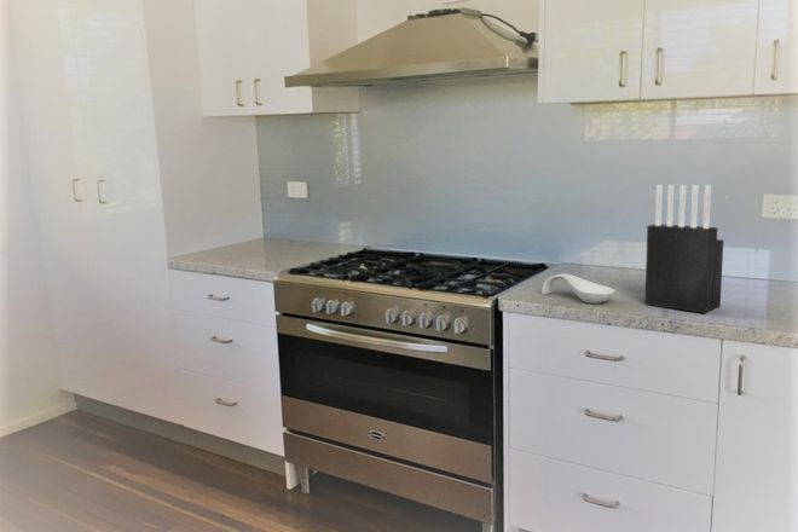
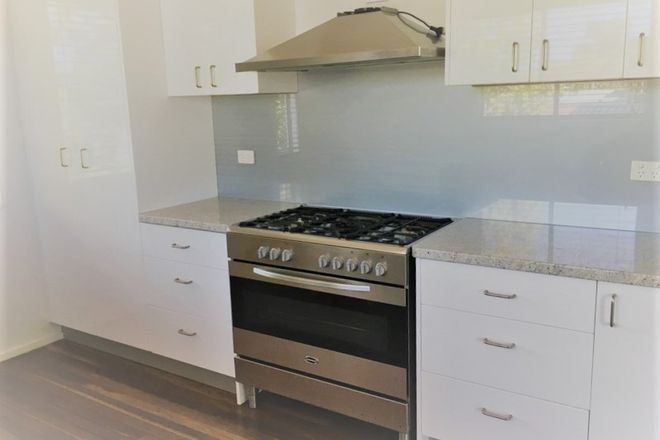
- spoon rest [540,272,617,305]
- knife block [643,184,724,314]
